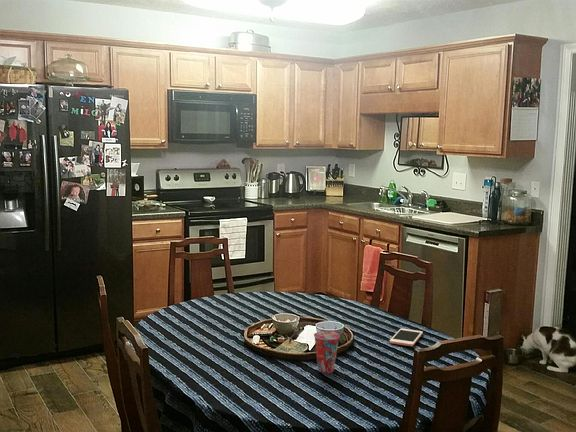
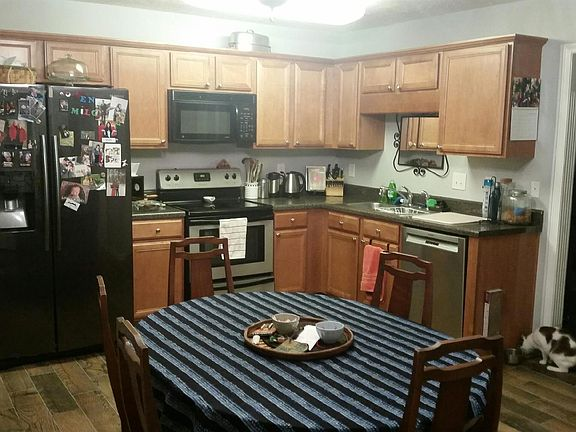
- cell phone [389,328,424,347]
- cup [313,330,341,374]
